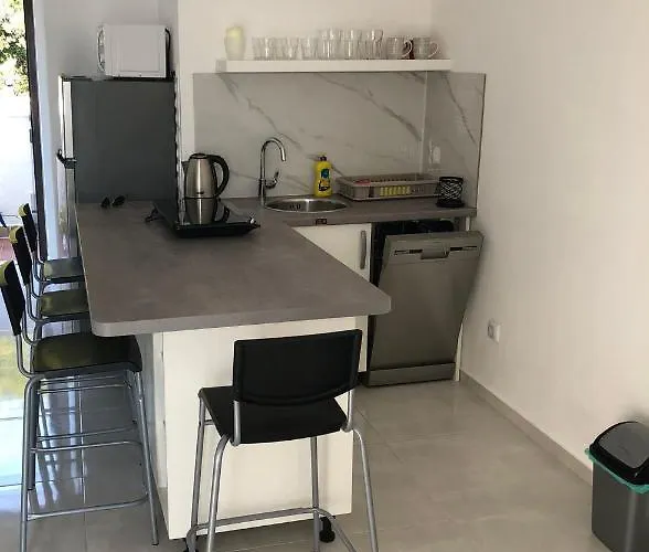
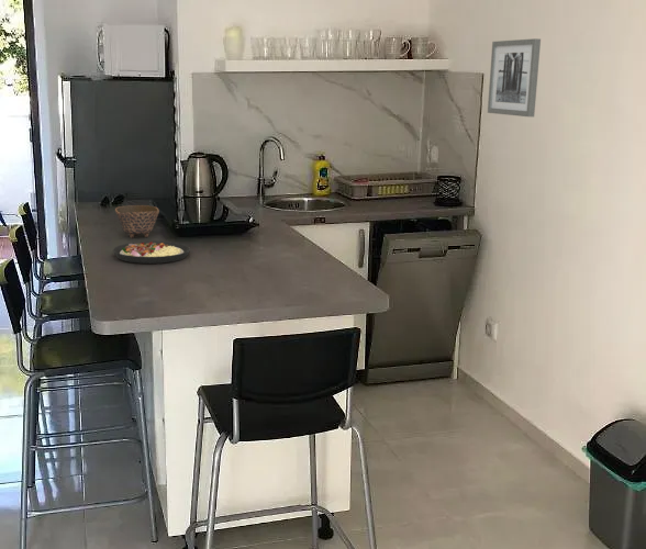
+ bowl [114,204,160,238]
+ plate [112,240,191,265]
+ wall art [487,37,542,117]
